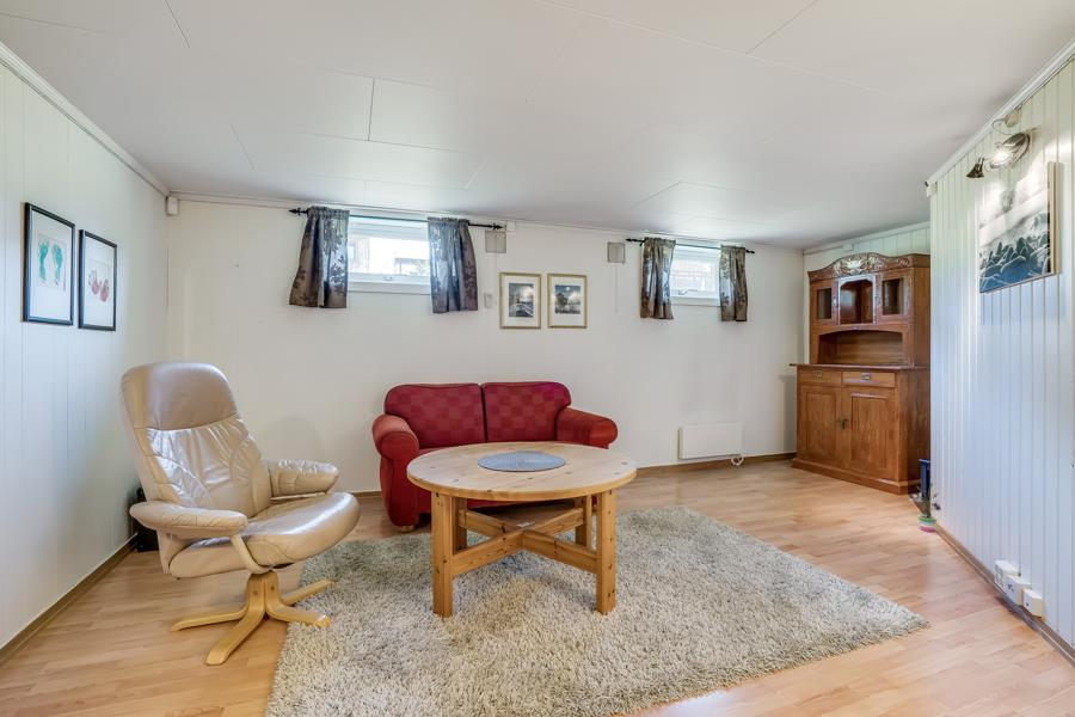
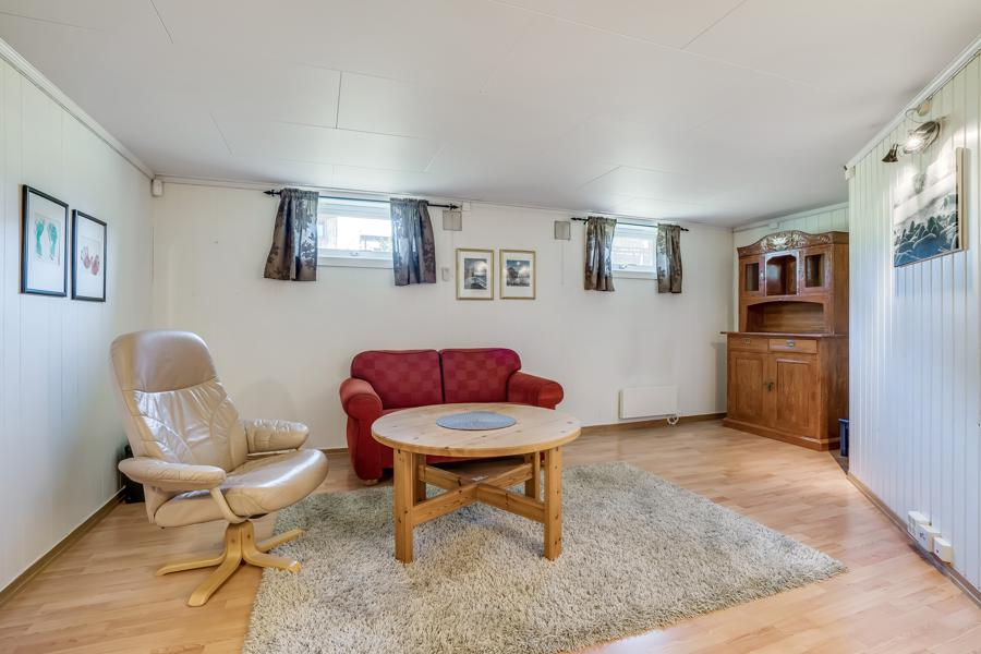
- potted plant [909,482,942,533]
